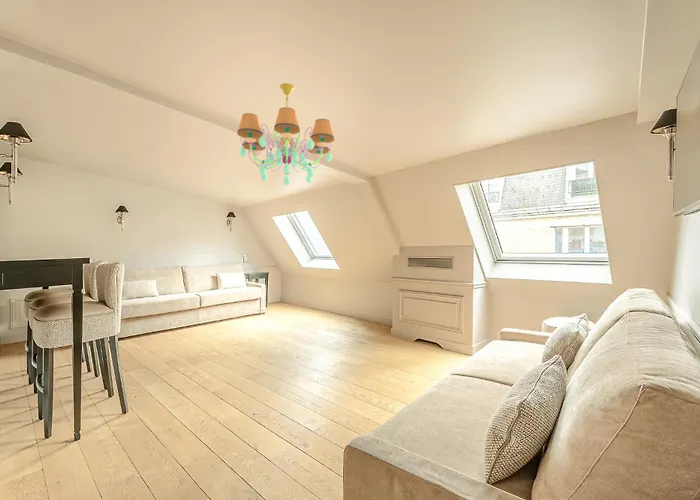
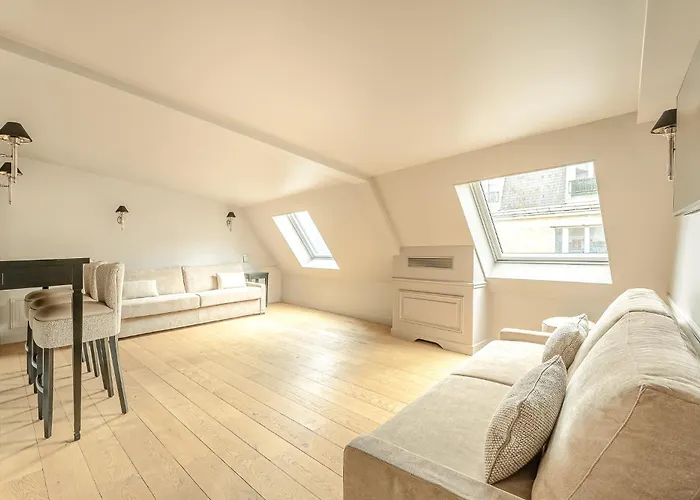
- chandelier [236,82,335,187]
